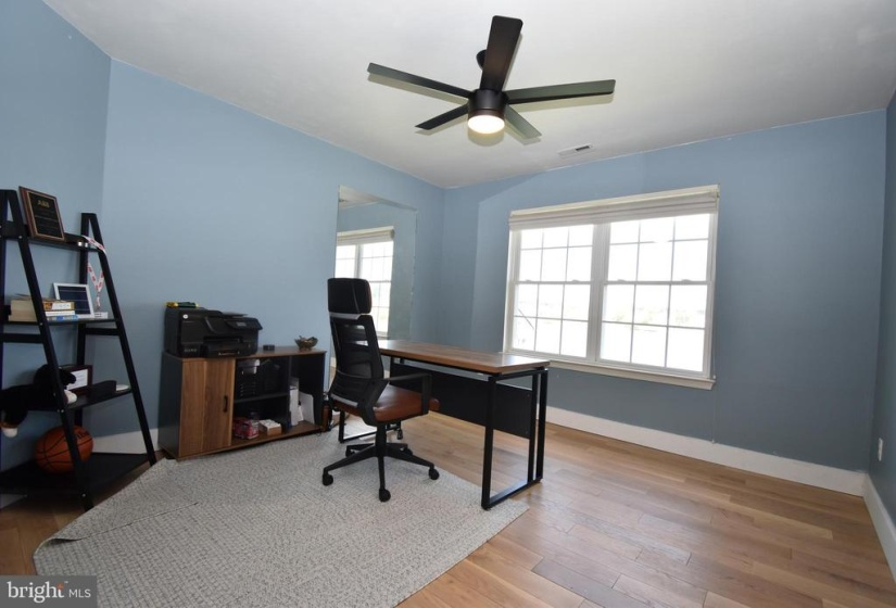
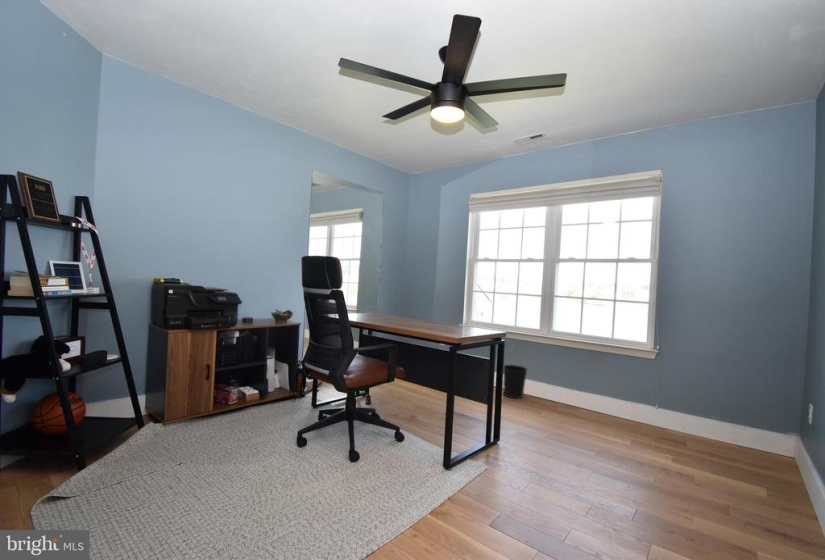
+ wastebasket [502,364,528,399]
